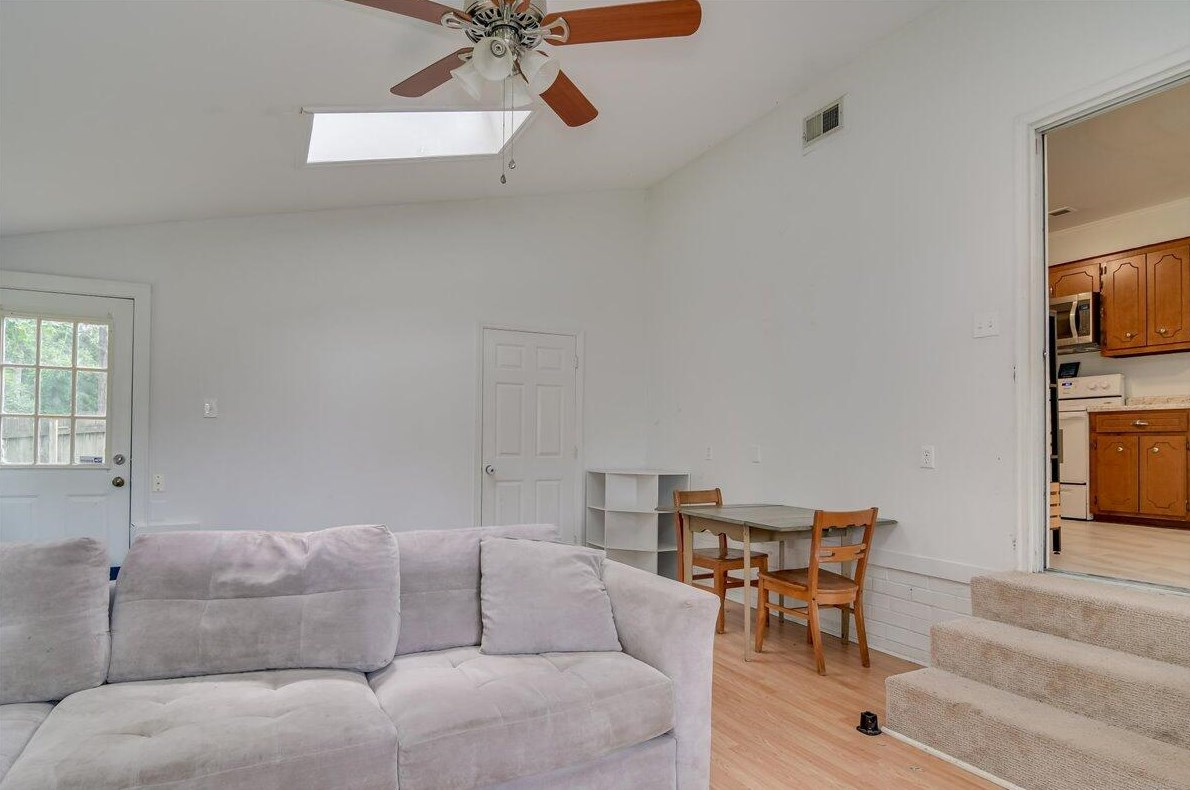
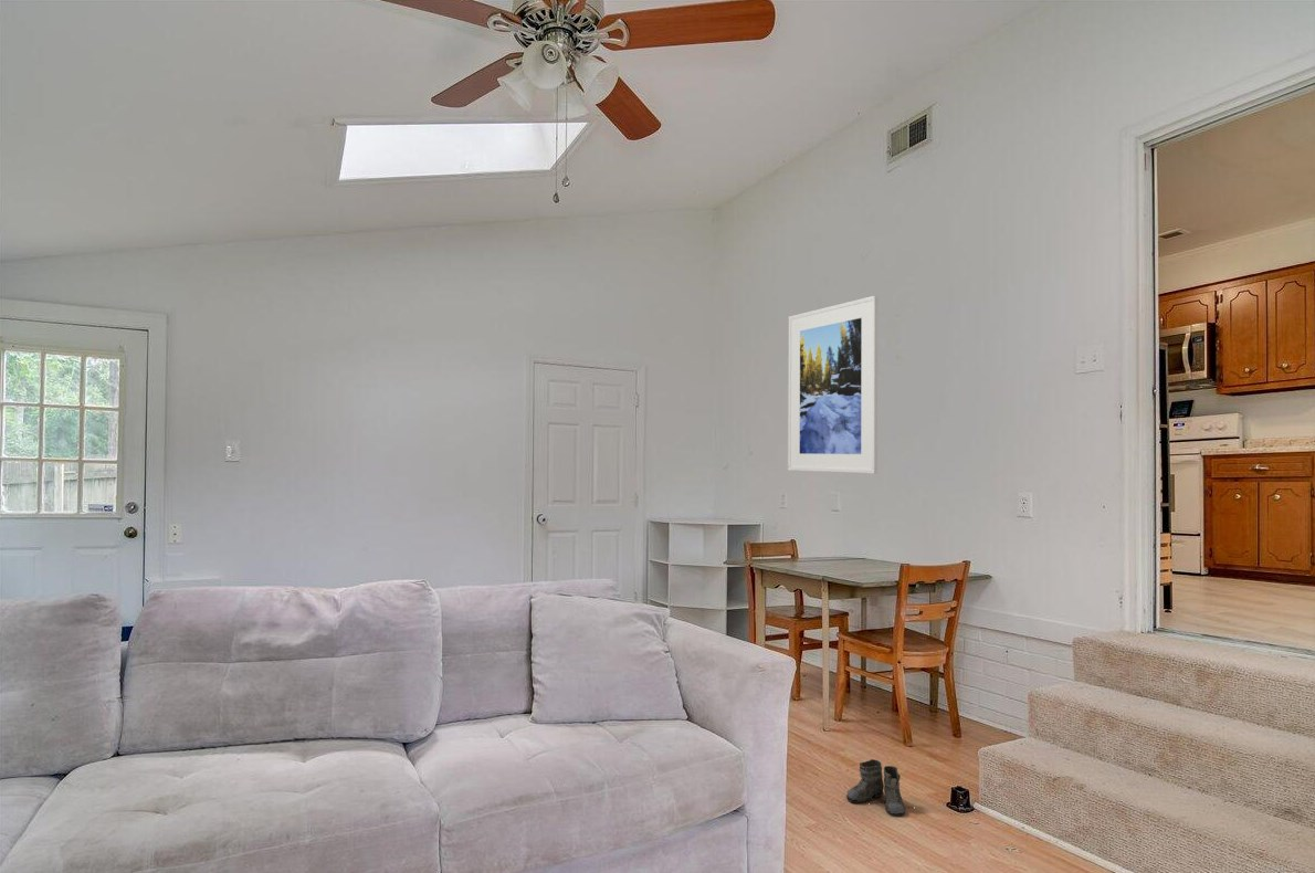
+ boots [845,758,913,818]
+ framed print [787,295,879,475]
